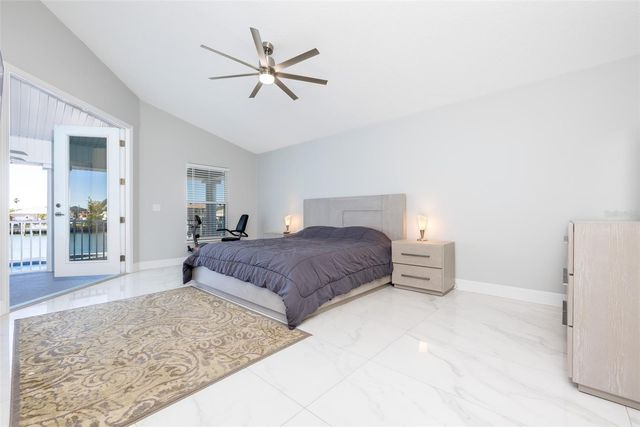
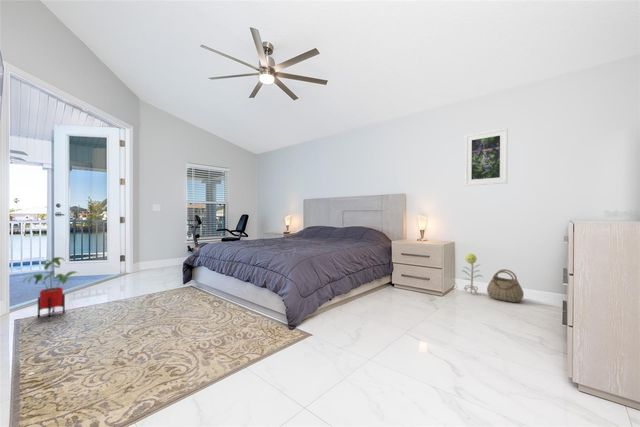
+ decorative plant [461,253,484,295]
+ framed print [464,127,509,187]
+ house plant [23,256,79,318]
+ basket [486,268,525,303]
